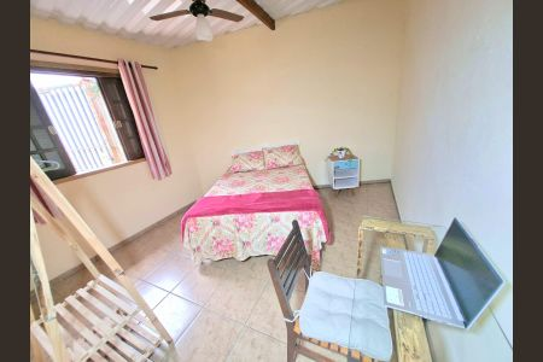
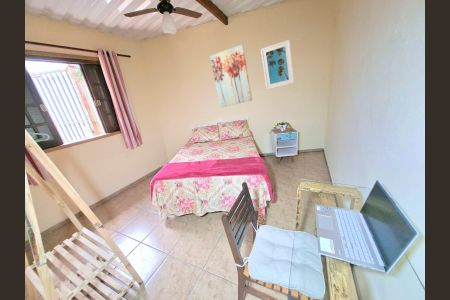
+ wall art [209,44,253,108]
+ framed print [260,39,295,91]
